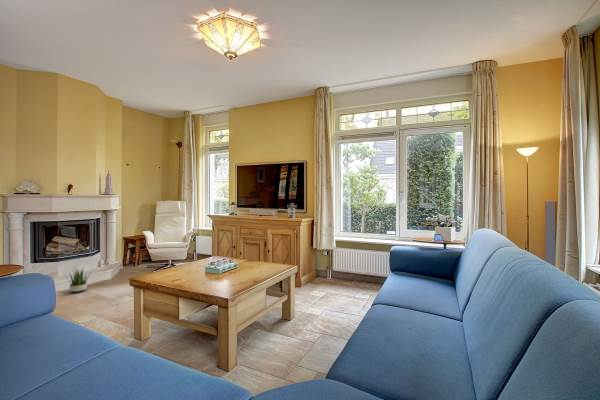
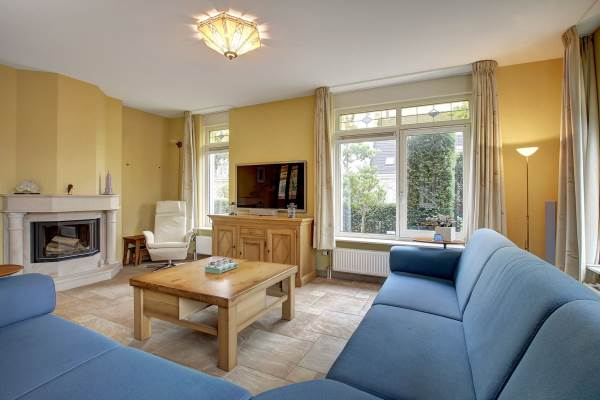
- potted plant [62,267,95,293]
